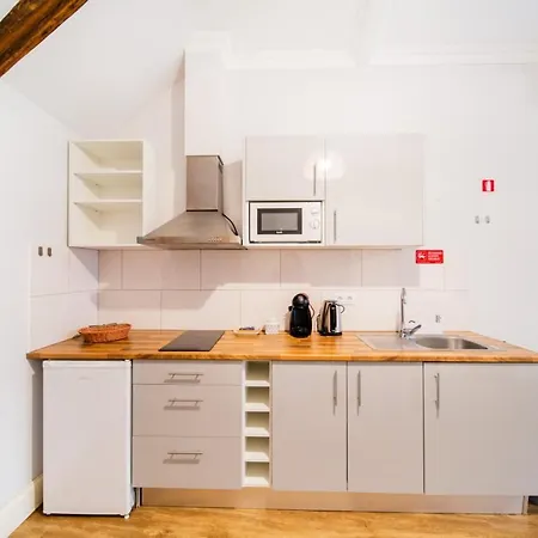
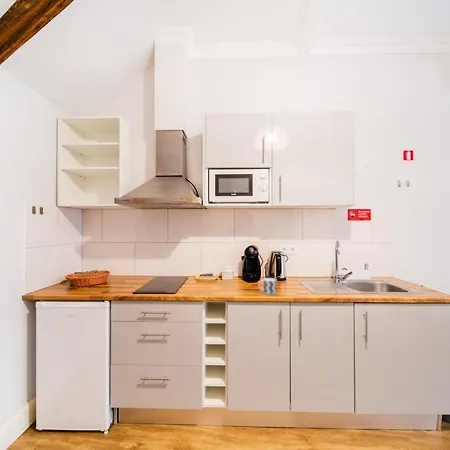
+ cup [258,277,278,295]
